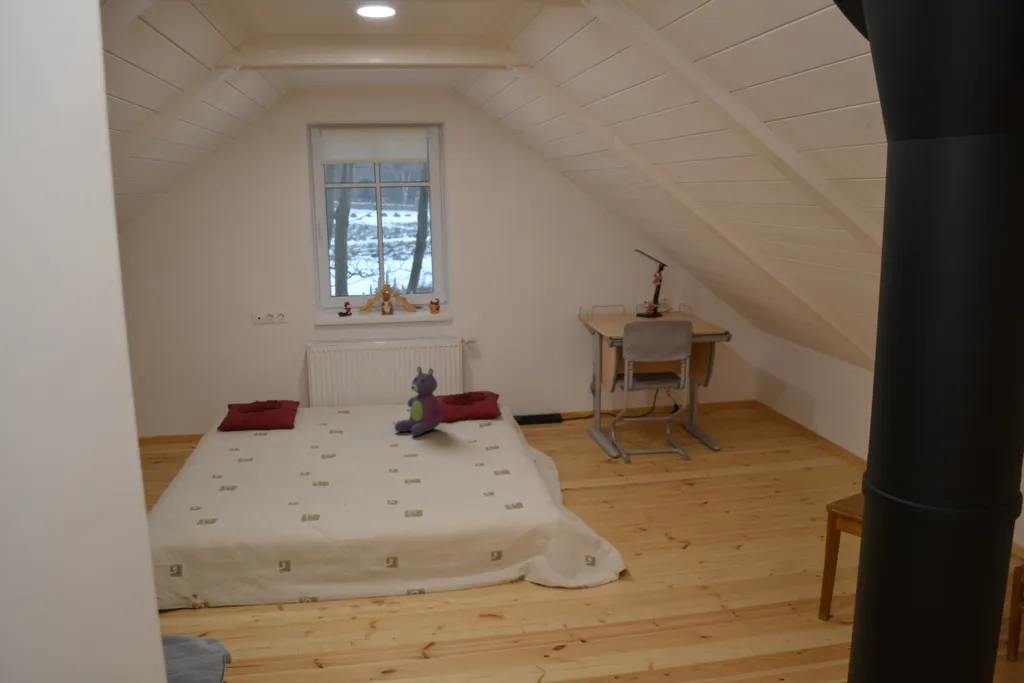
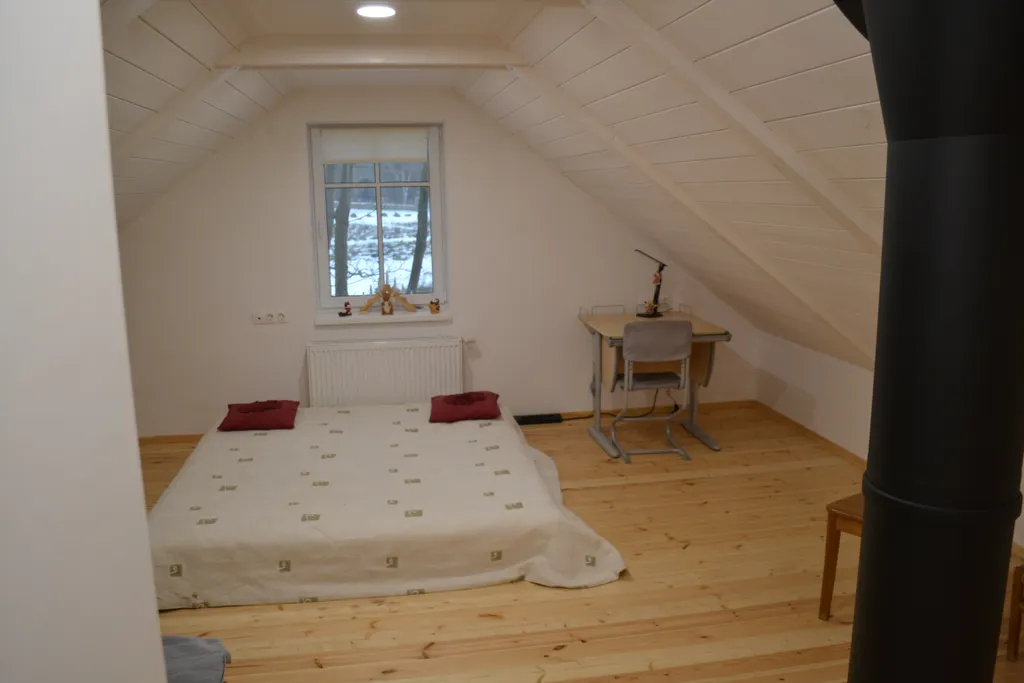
- stuffed bear [393,366,446,437]
